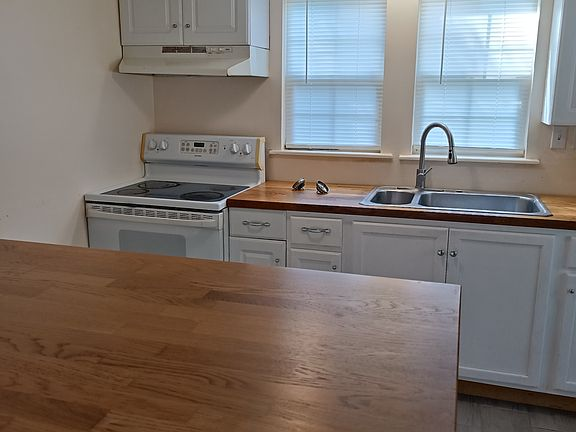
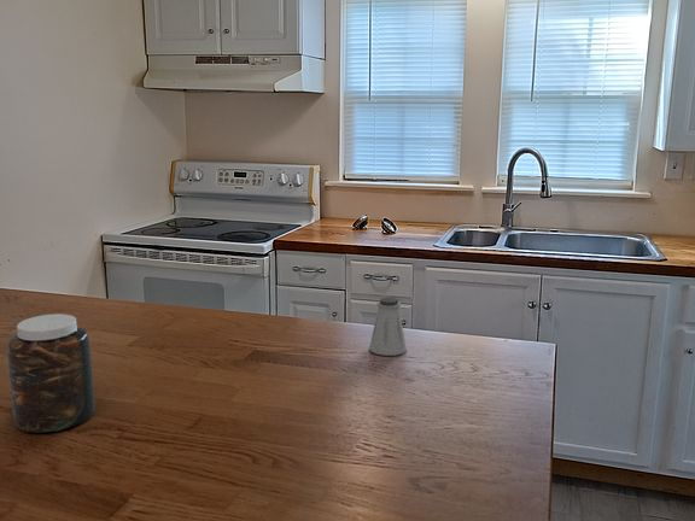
+ jar [6,312,97,434]
+ saltshaker [368,297,408,357]
